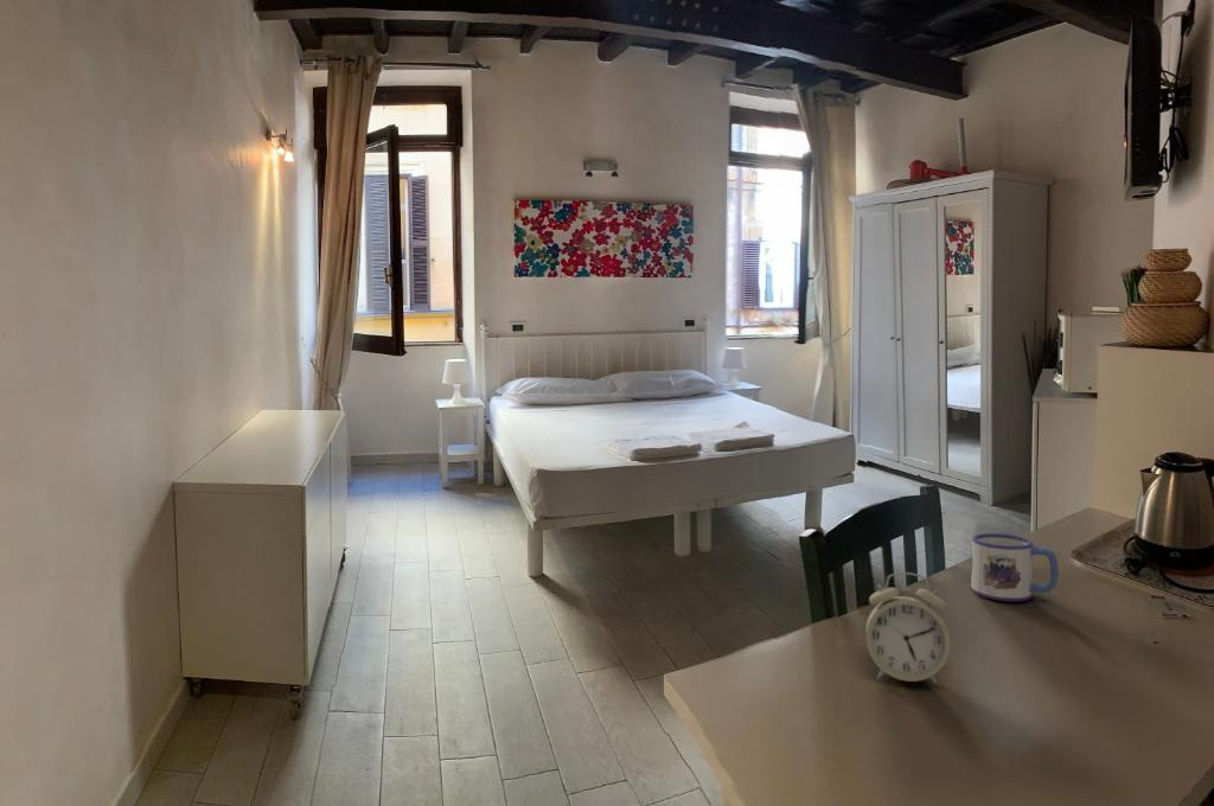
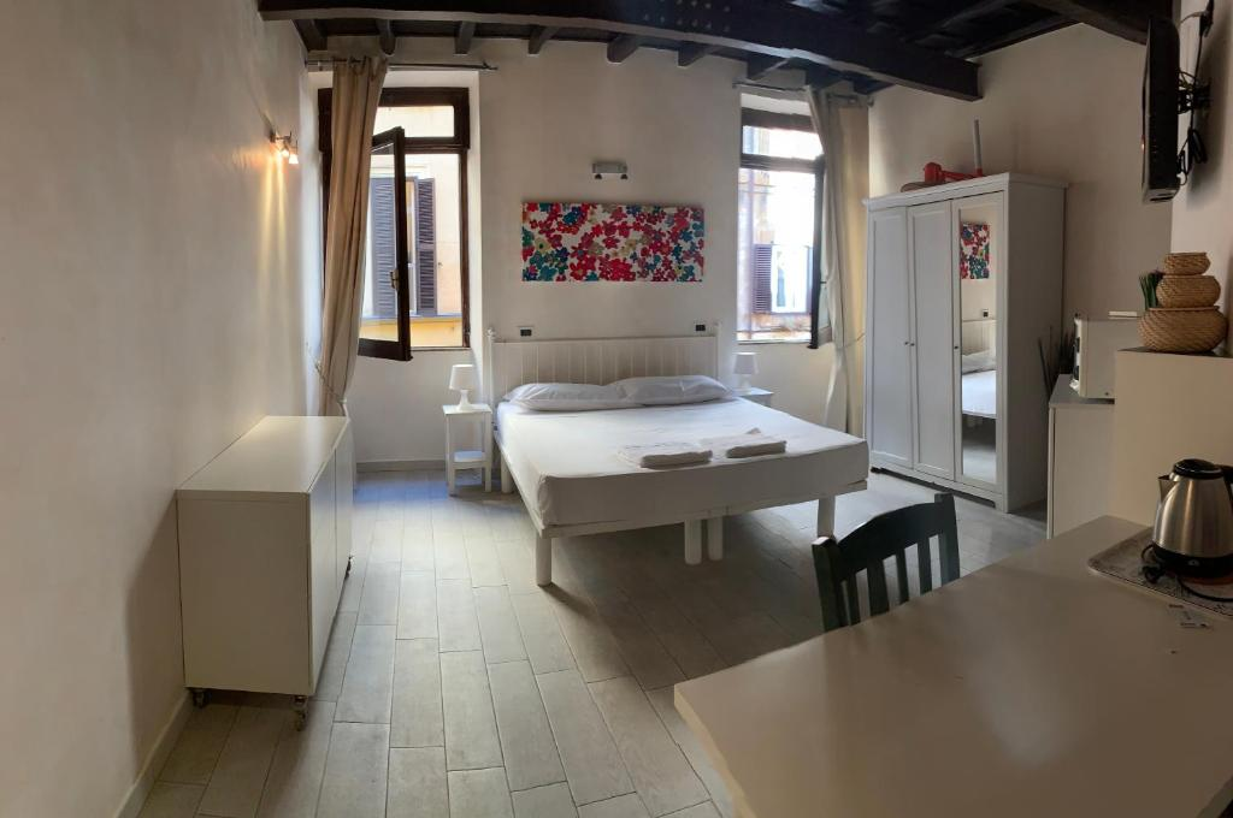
- mug [970,532,1060,602]
- alarm clock [864,571,952,685]
